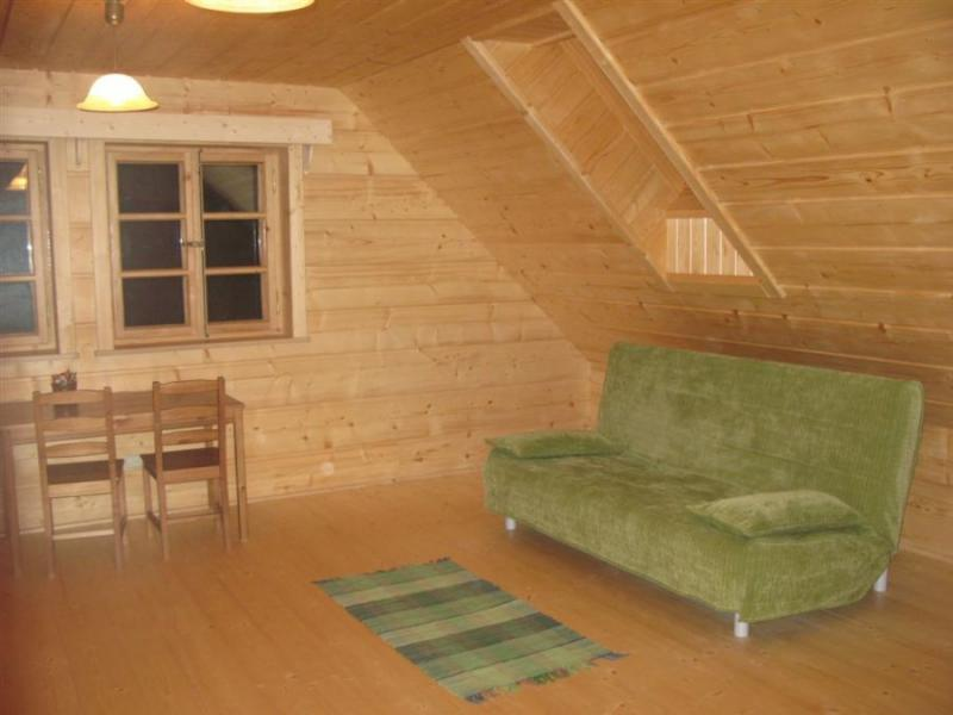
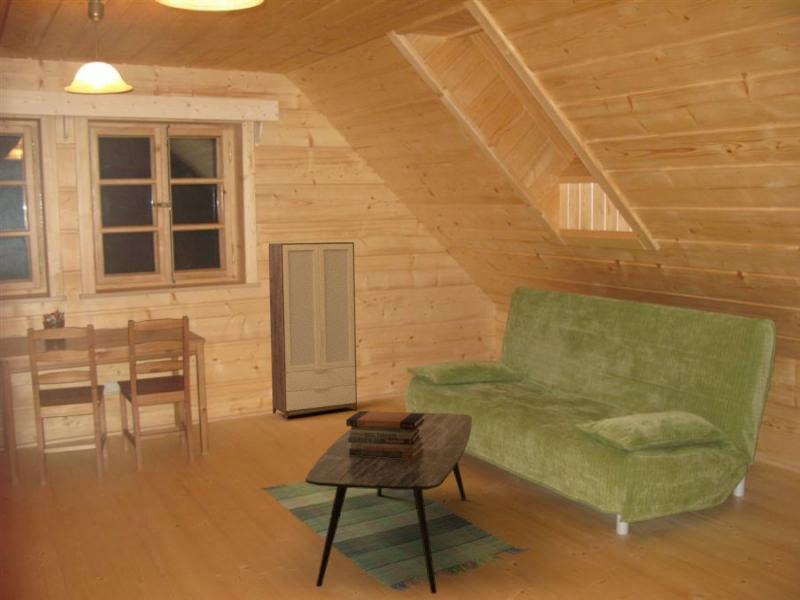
+ book stack [345,410,425,459]
+ cabinet [268,241,358,420]
+ coffee table [304,411,473,595]
